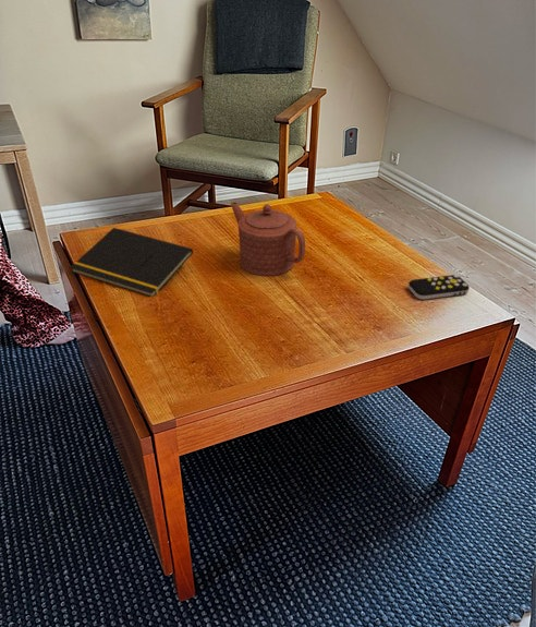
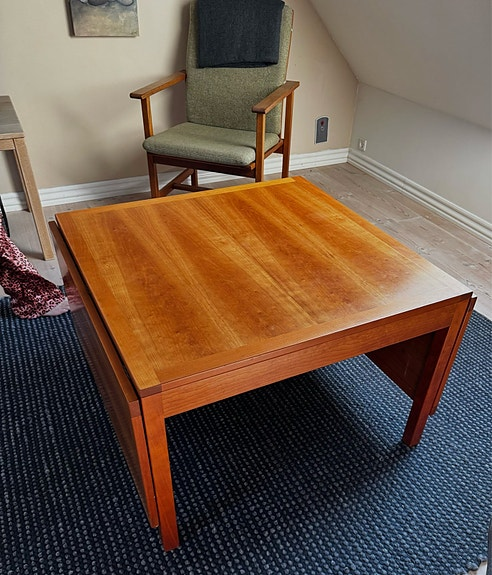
- notepad [69,227,194,298]
- teapot [230,201,306,277]
- remote control [407,274,471,300]
